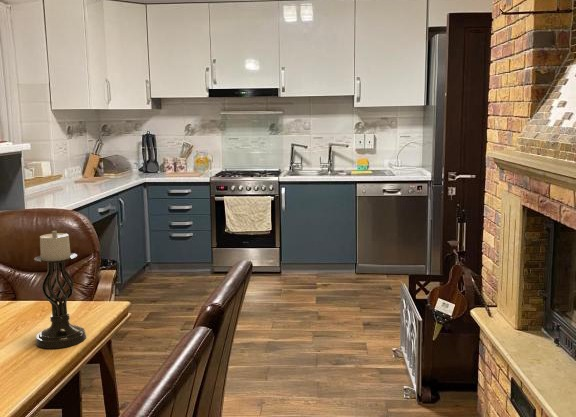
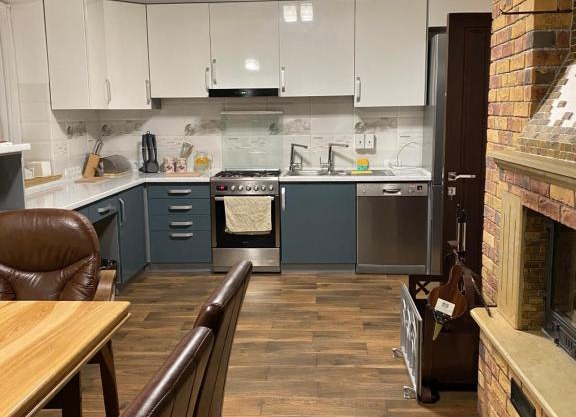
- candle holder [33,230,87,349]
